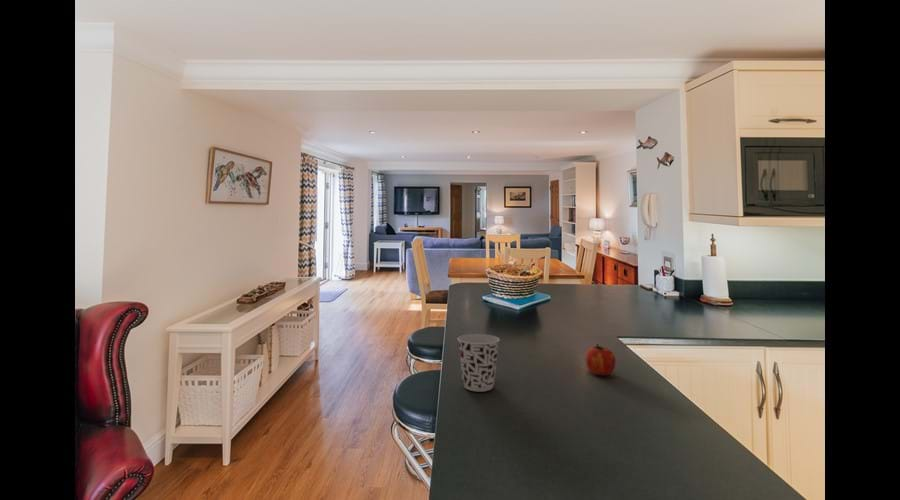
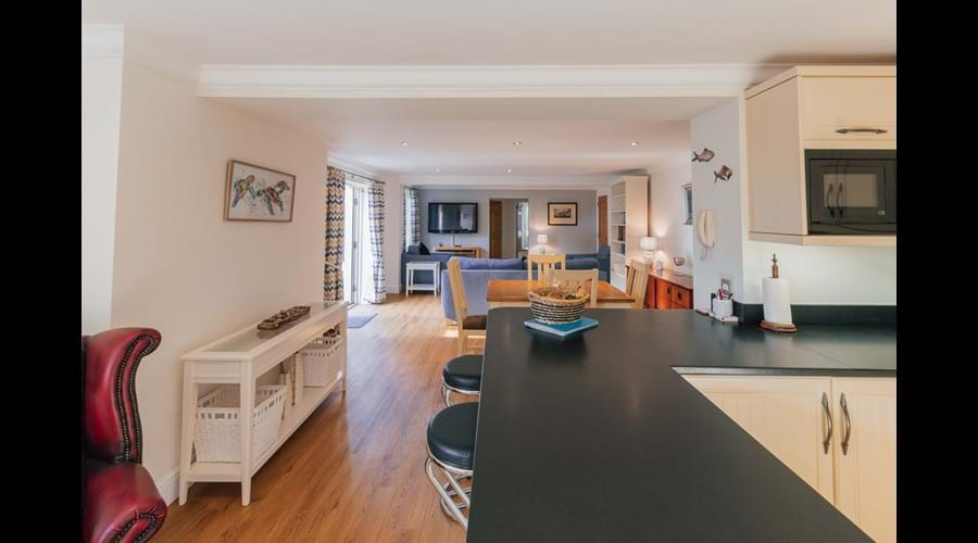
- fruit [585,343,617,377]
- cup [457,333,501,393]
